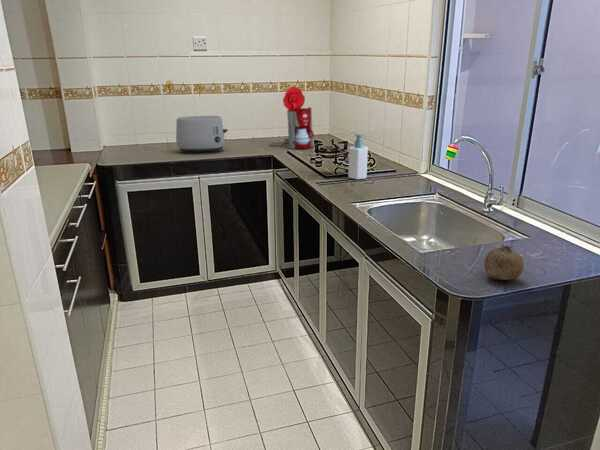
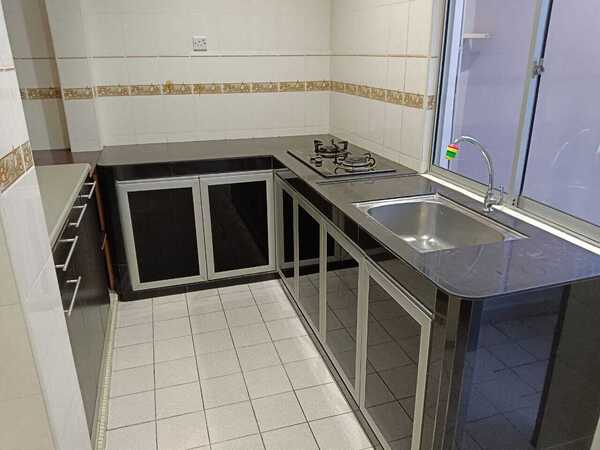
- coffee maker [269,85,315,150]
- toaster [175,115,229,154]
- soap bottle [347,133,369,180]
- fruit [483,244,524,281]
